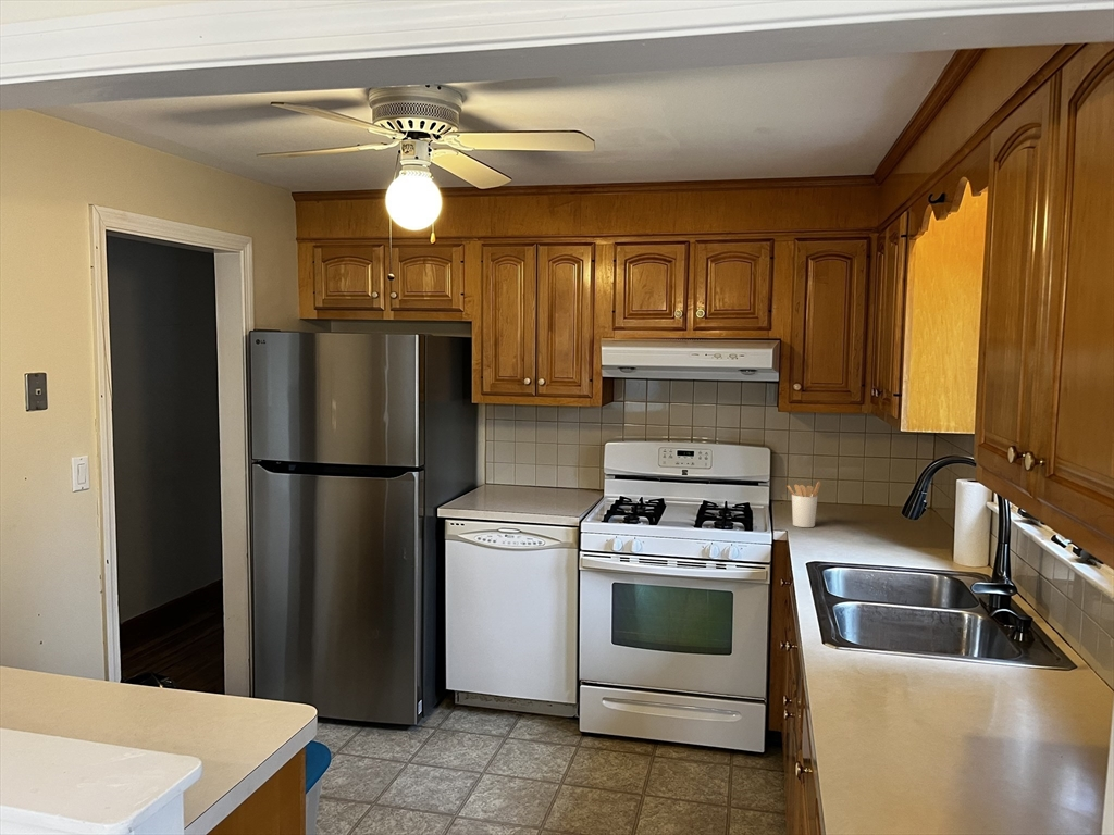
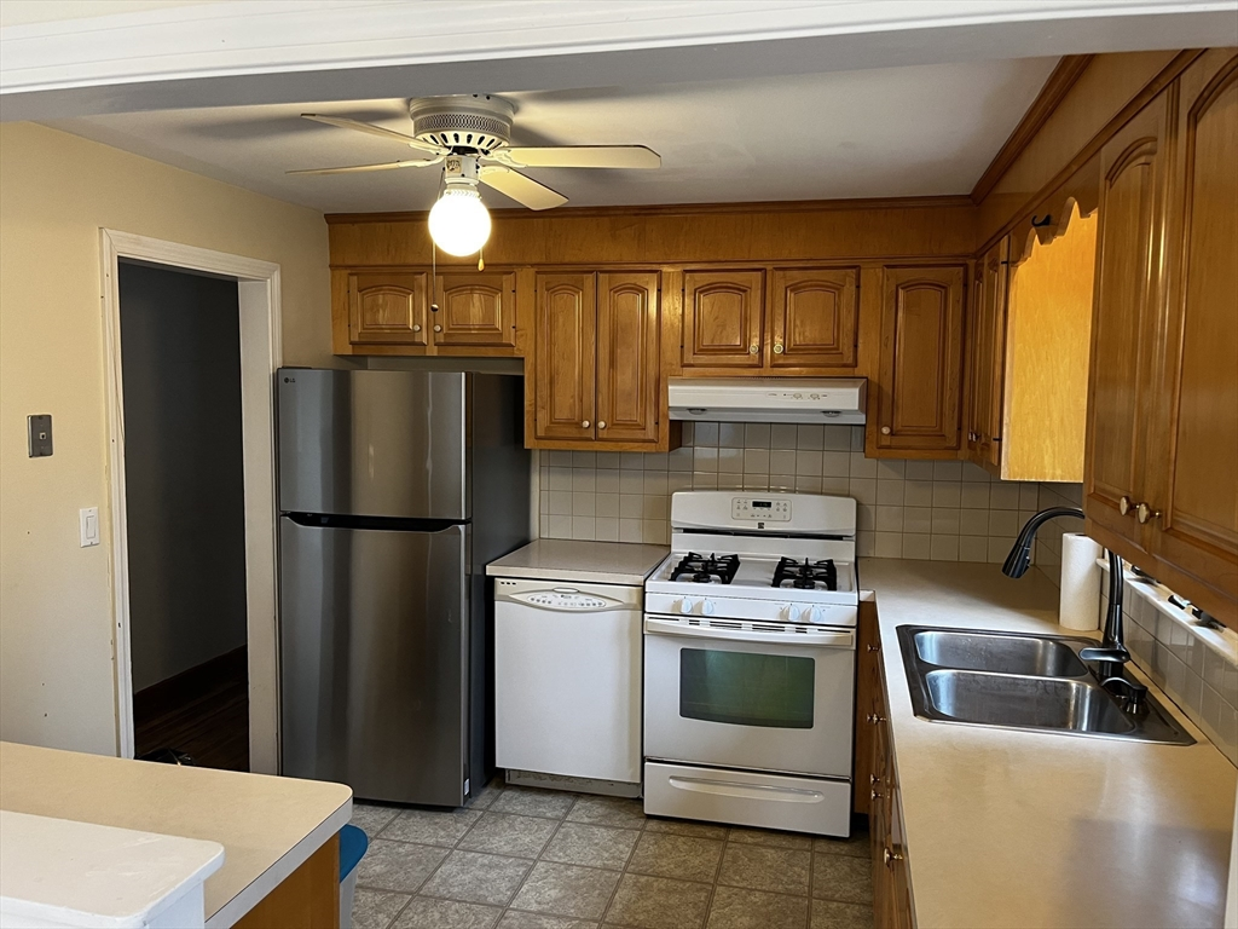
- utensil holder [787,481,821,528]
